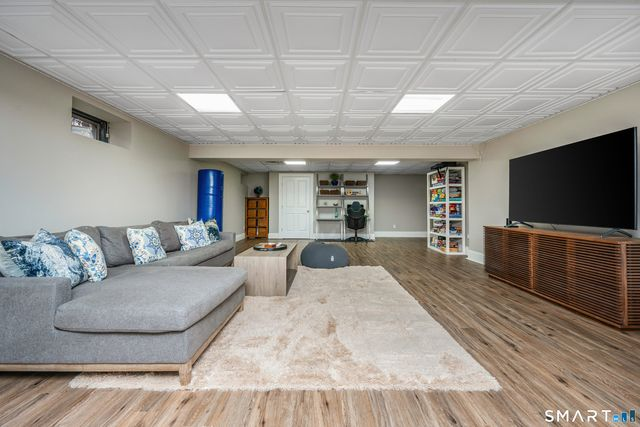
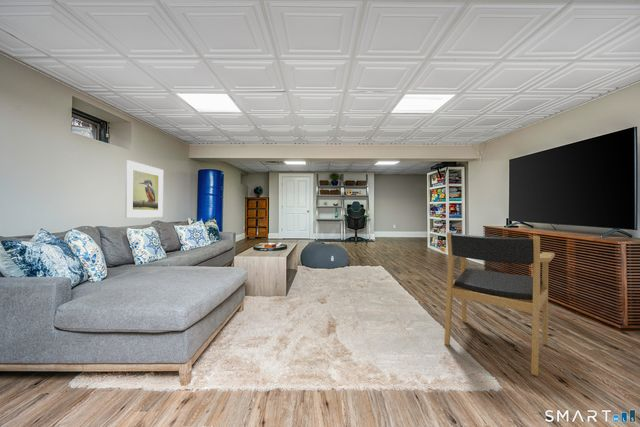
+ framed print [124,159,164,219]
+ armchair [443,231,556,377]
